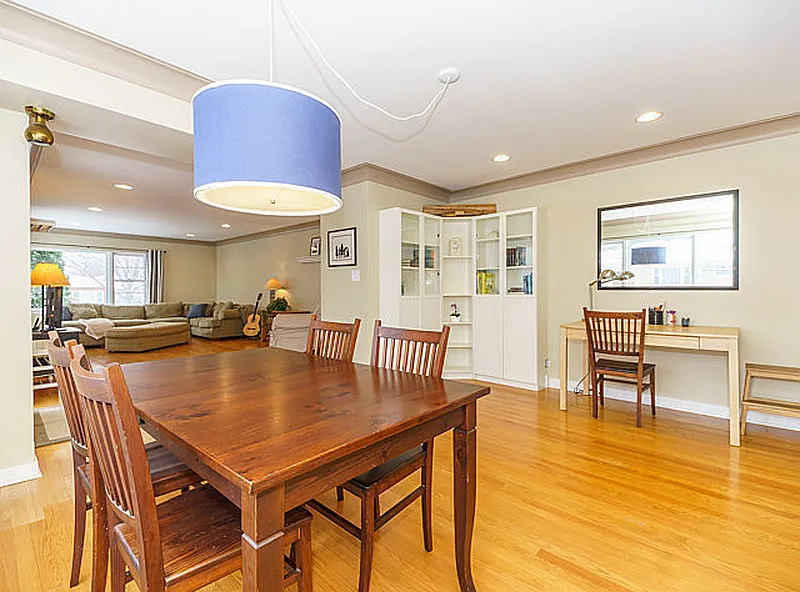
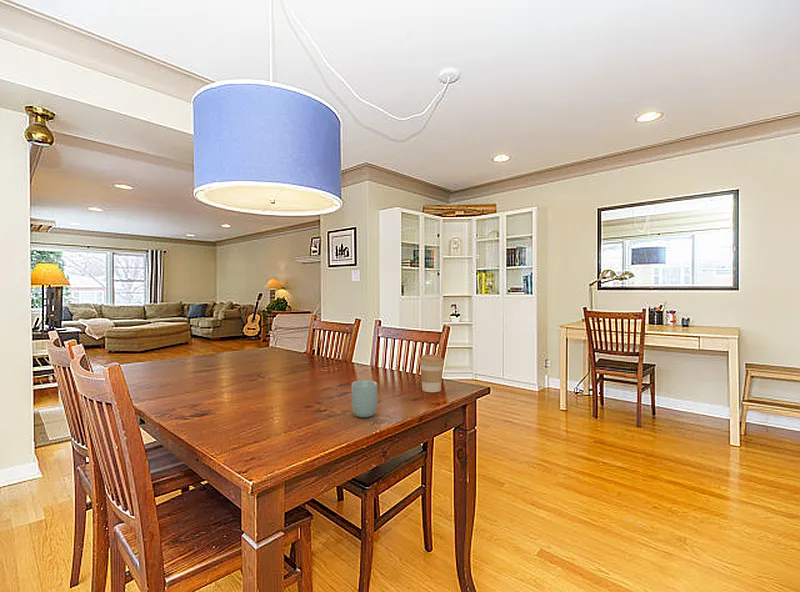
+ coffee cup [418,354,445,393]
+ cup [351,379,378,418]
